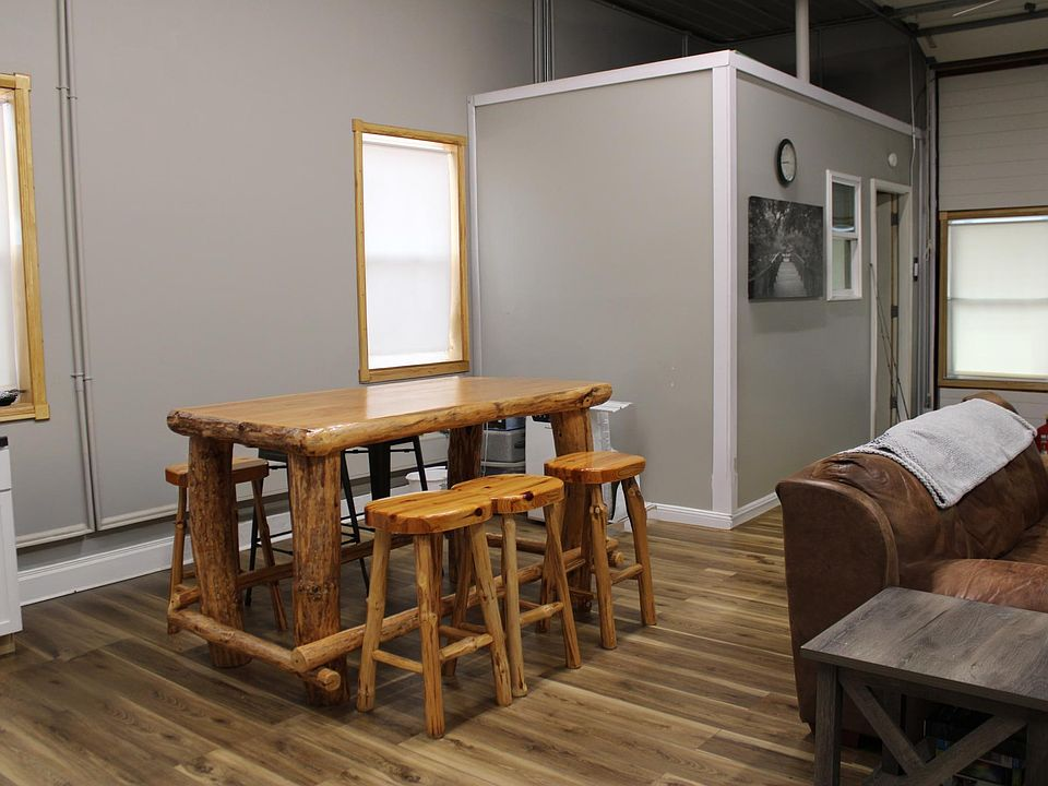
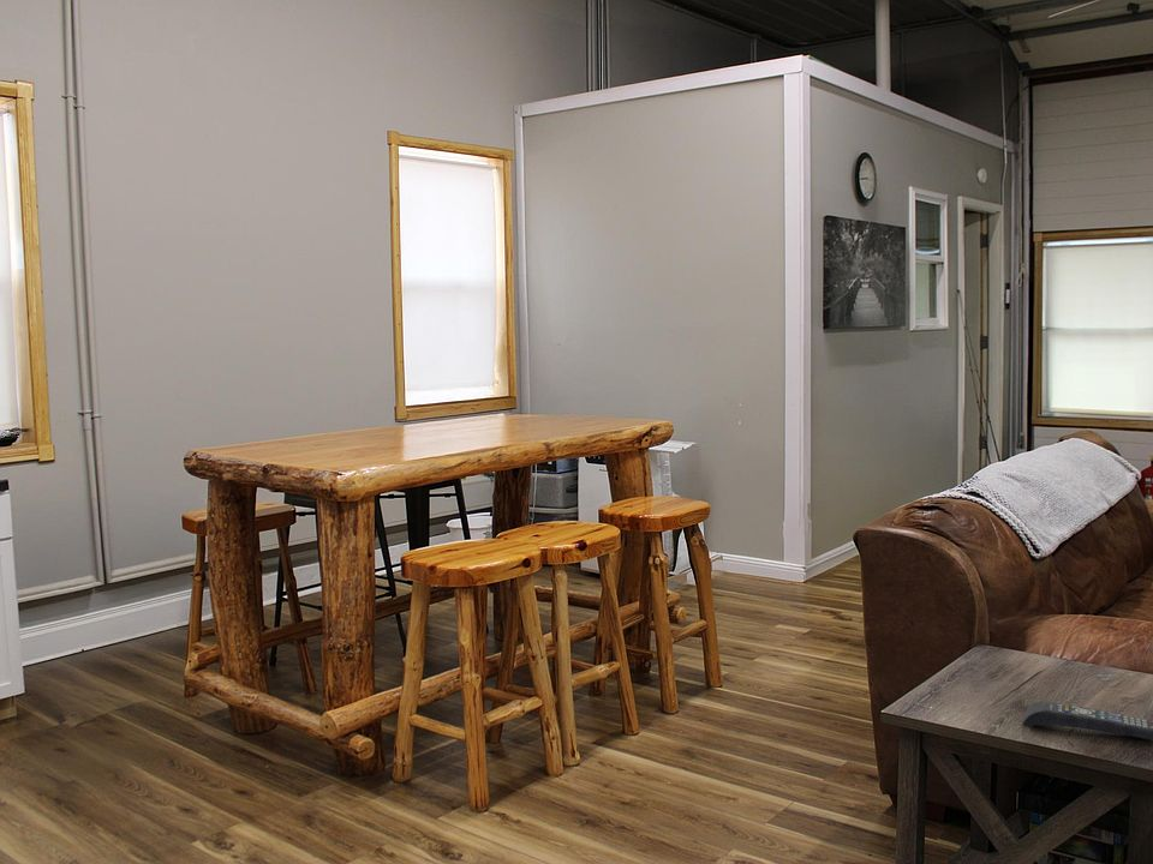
+ remote control [1021,700,1153,742]
